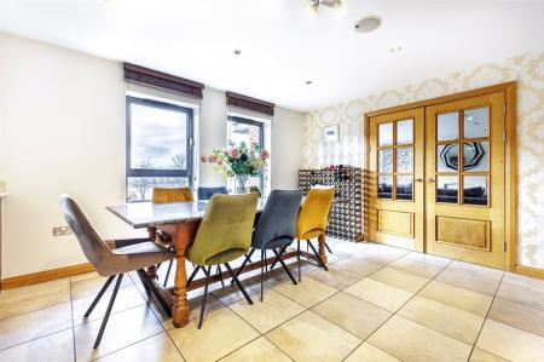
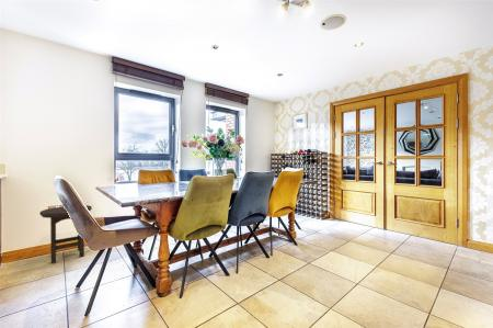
+ stool [38,204,93,264]
